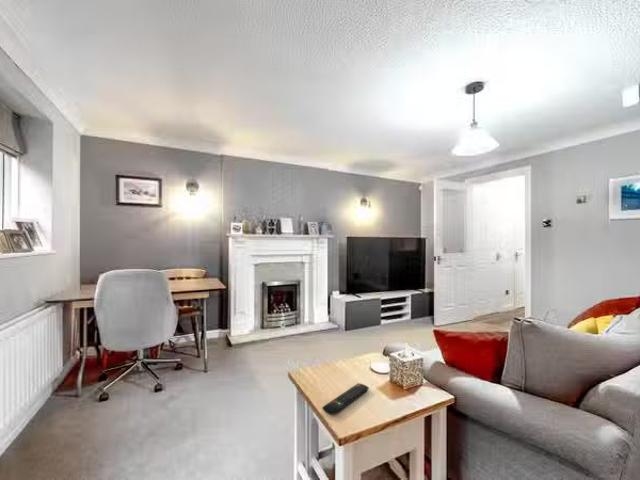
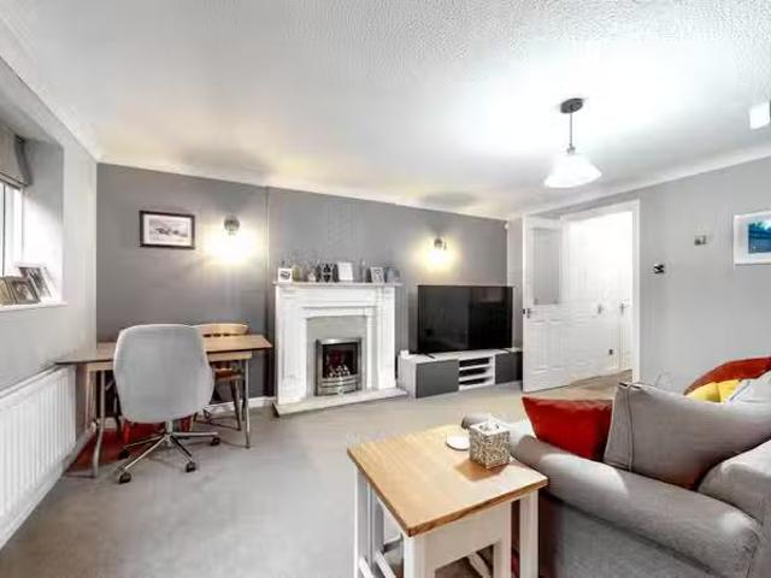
- remote control [321,382,370,416]
